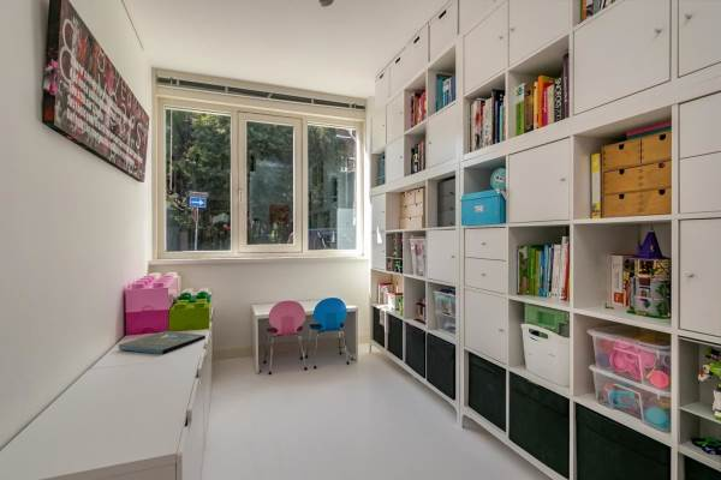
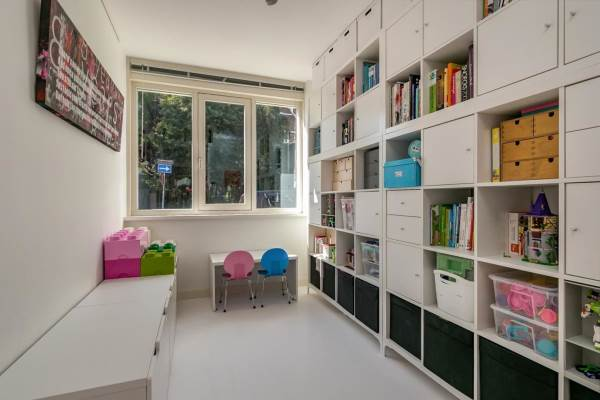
- board game [118,330,207,356]
